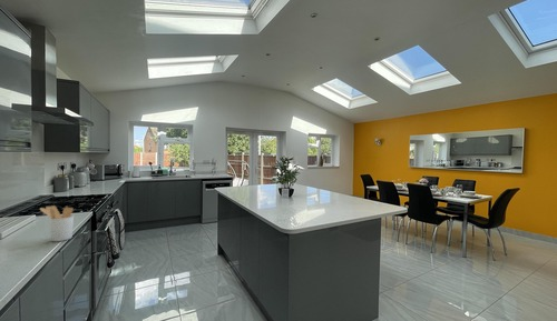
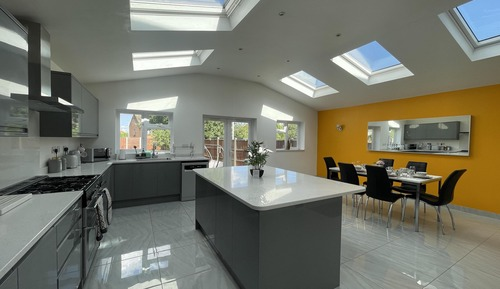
- utensil holder [39,204,75,242]
